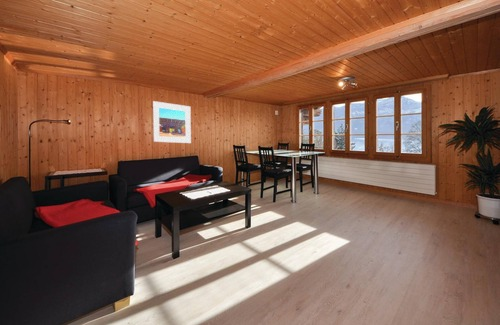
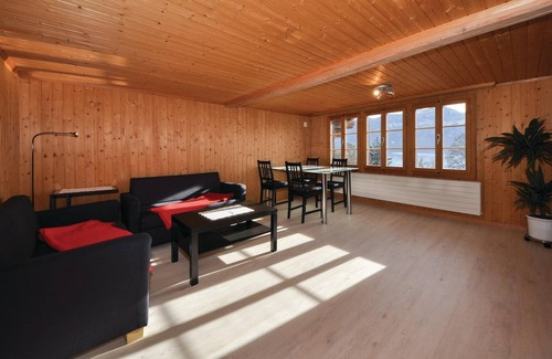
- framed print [152,100,192,144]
